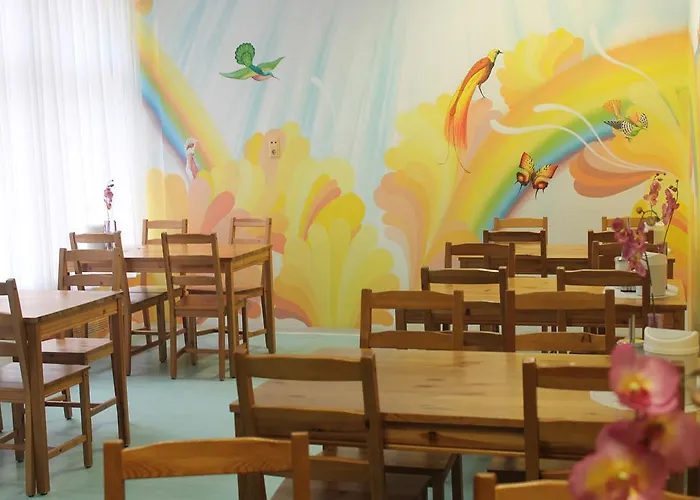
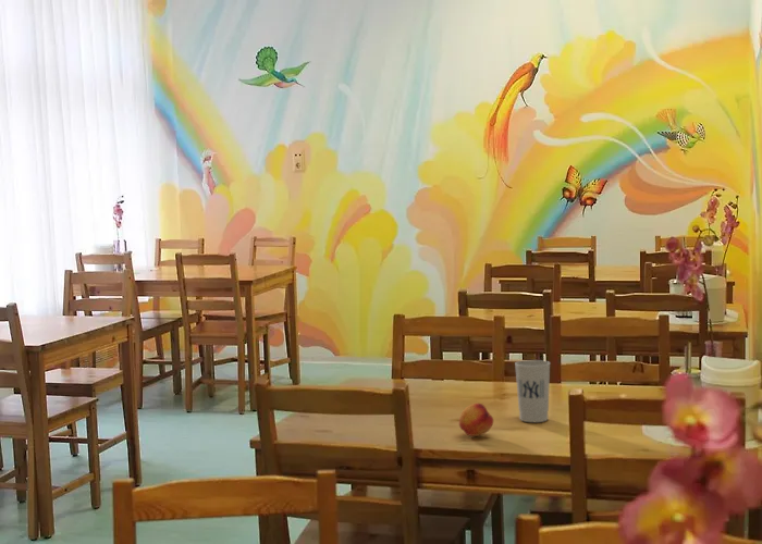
+ cup [514,359,551,423]
+ fruit [458,403,494,437]
